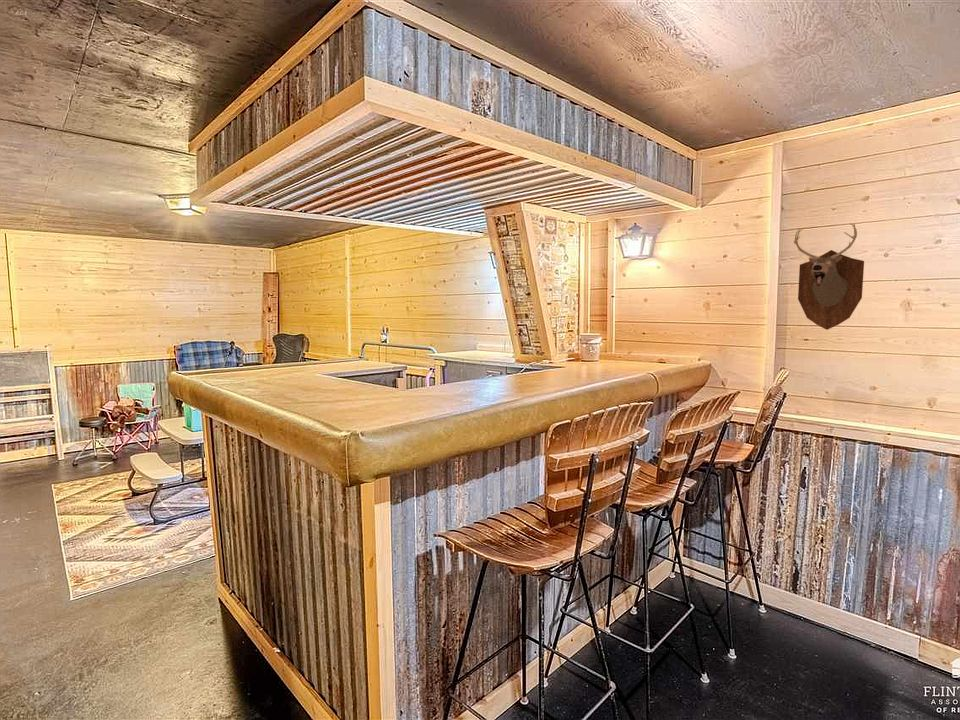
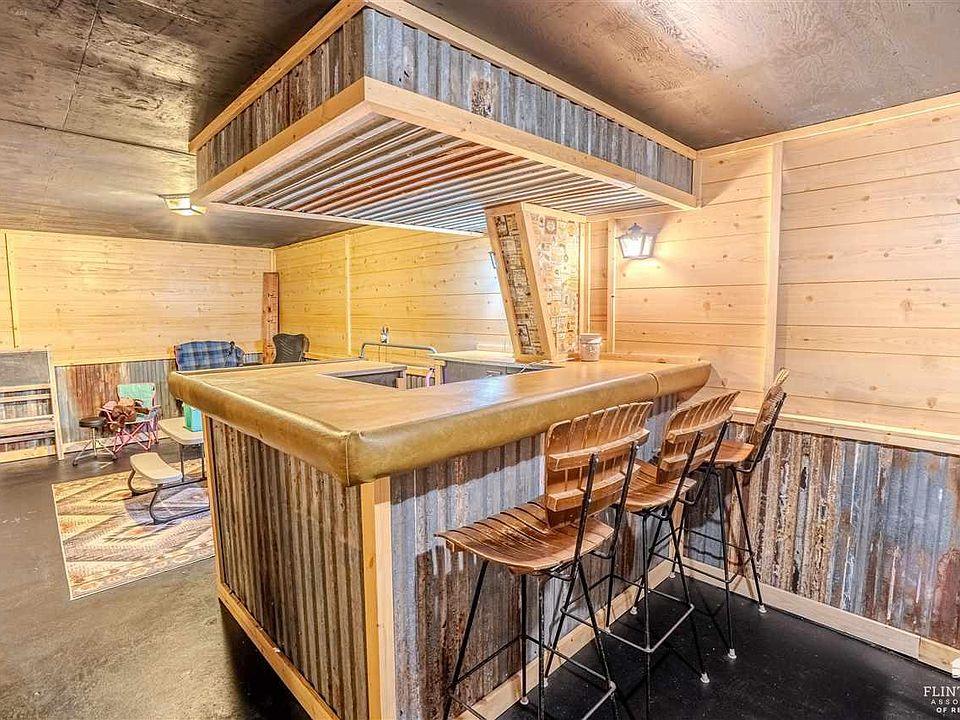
- mounted trophy [793,222,865,331]
